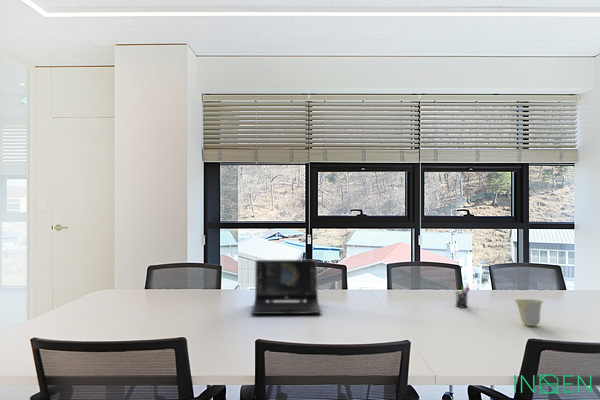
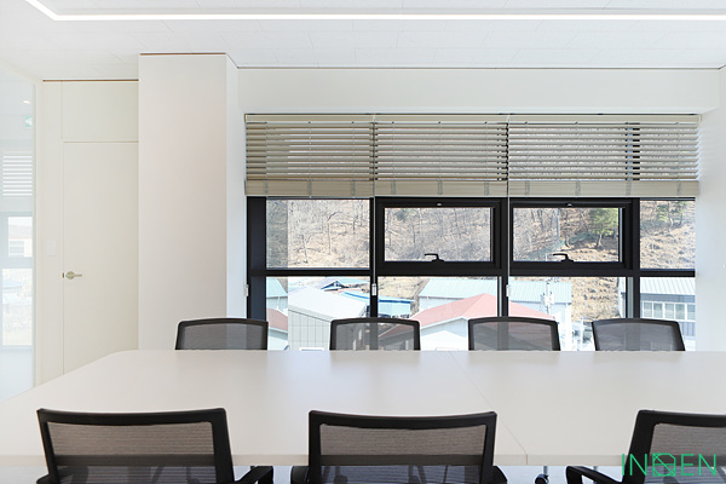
- laptop [250,259,323,315]
- pen holder [452,283,471,309]
- cup [513,298,544,327]
